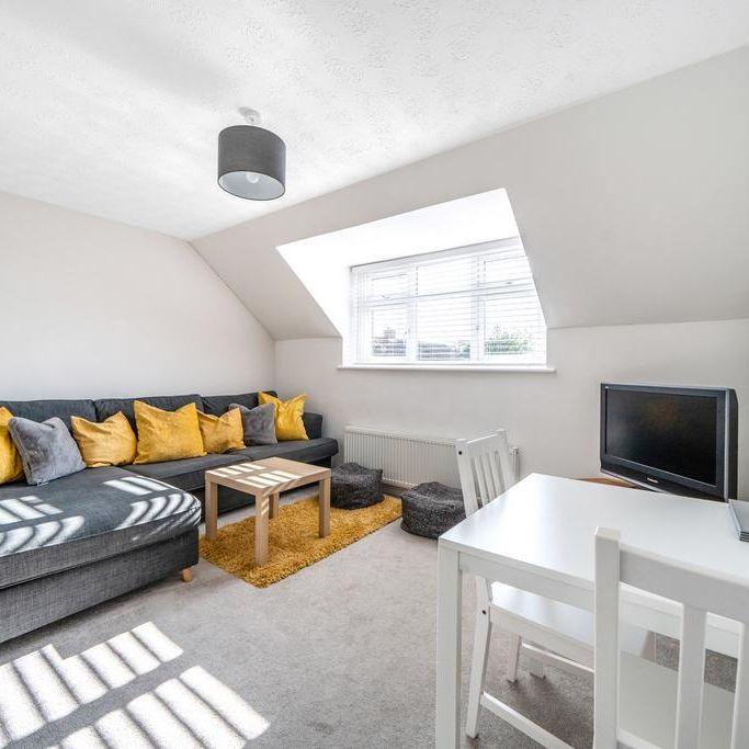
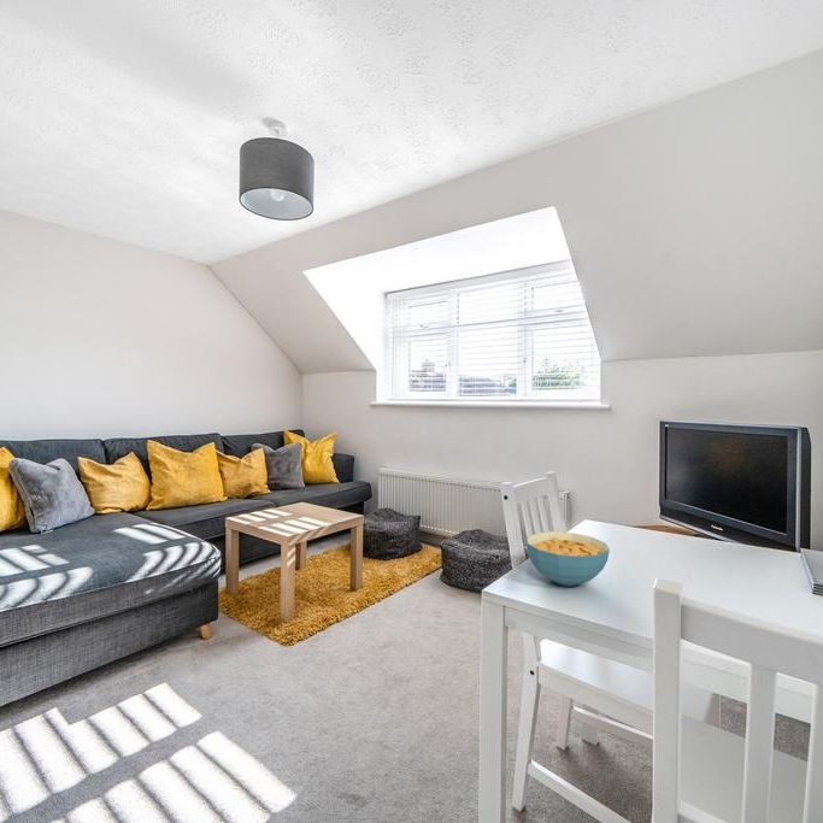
+ cereal bowl [525,530,611,587]
